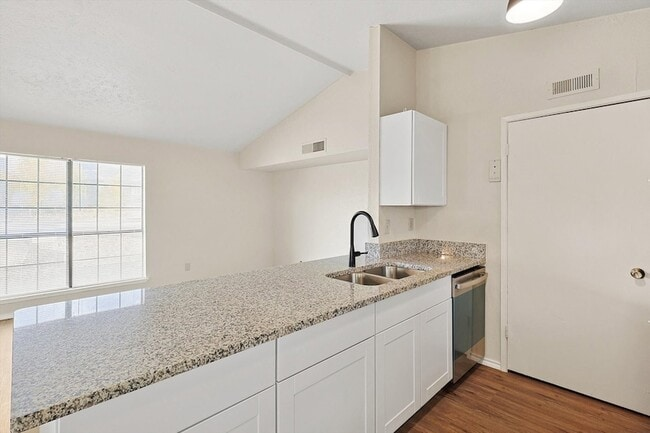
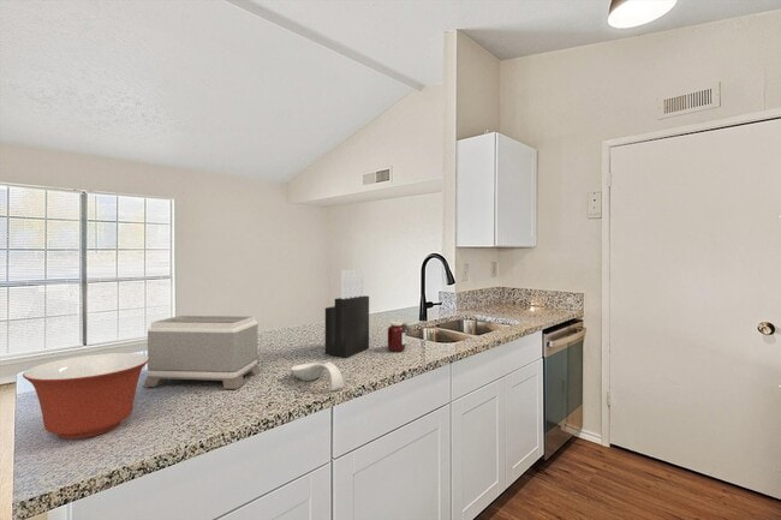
+ jar [387,321,416,352]
+ toaster [142,315,262,390]
+ mixing bowl [22,352,149,440]
+ spoon rest [290,360,345,392]
+ knife block [324,269,370,358]
